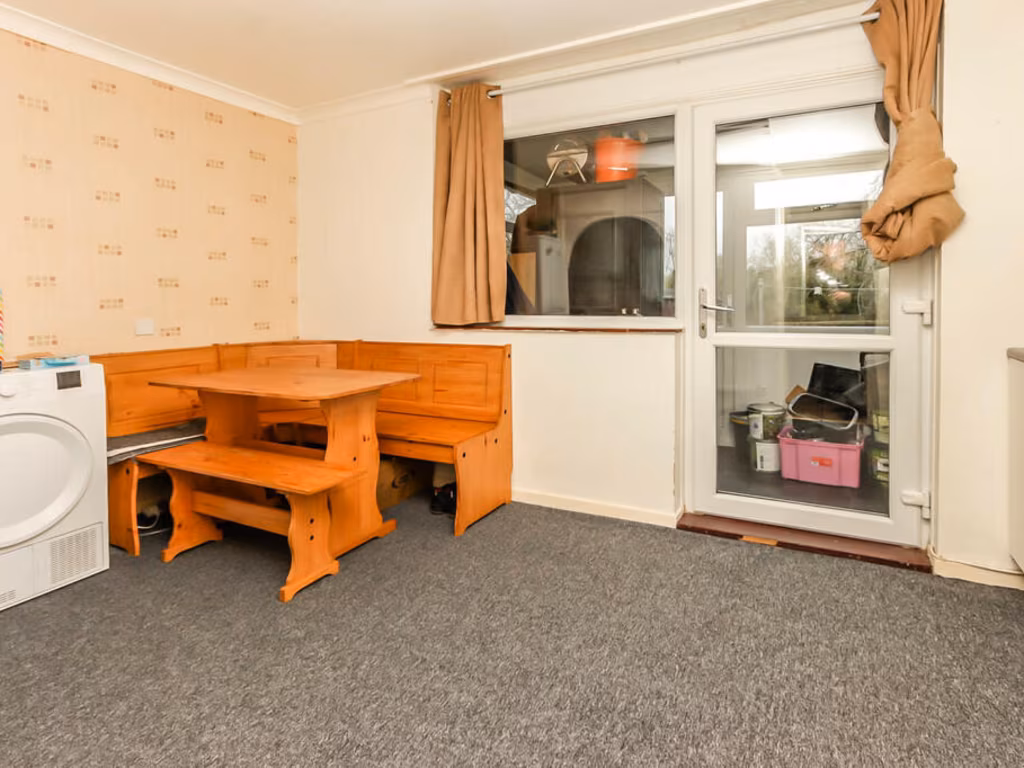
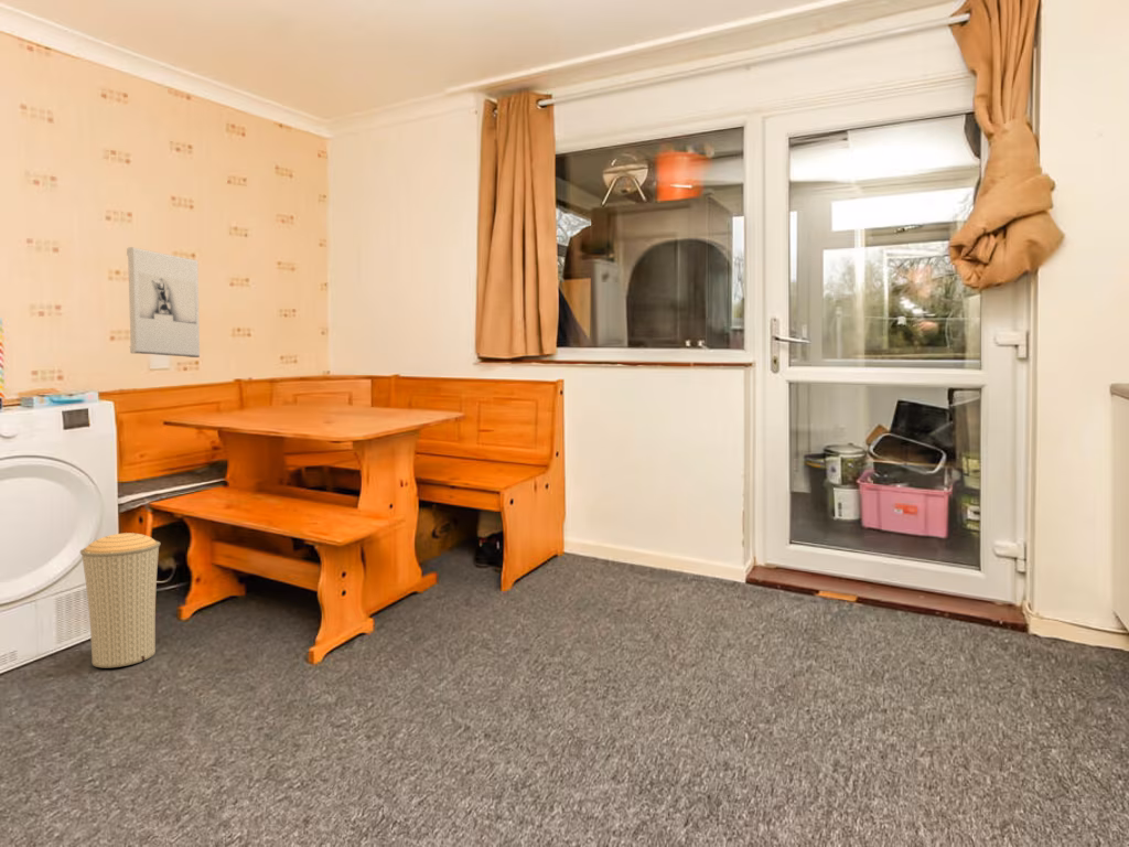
+ trash can [79,532,161,668]
+ wall sculpture [126,246,201,358]
